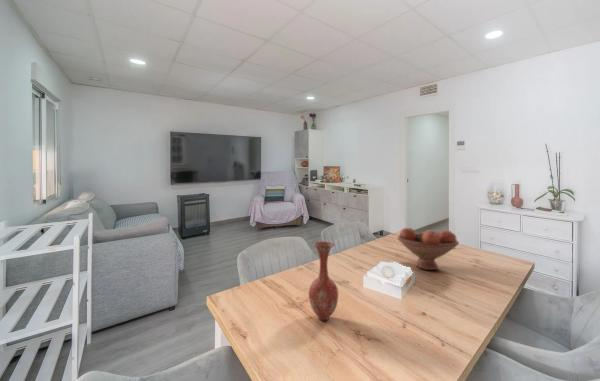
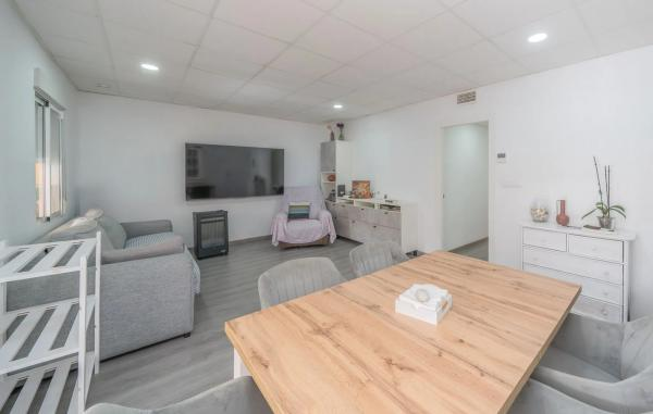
- vase [308,240,339,322]
- fruit bowl [397,227,460,271]
